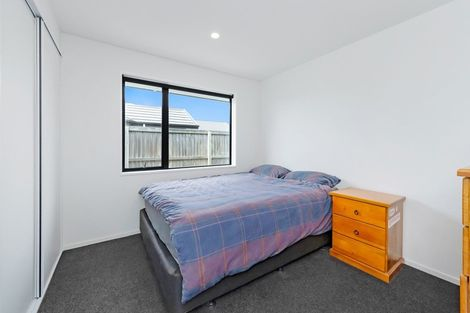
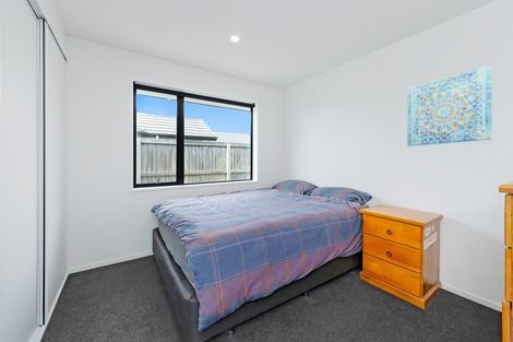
+ wall art [406,64,492,148]
